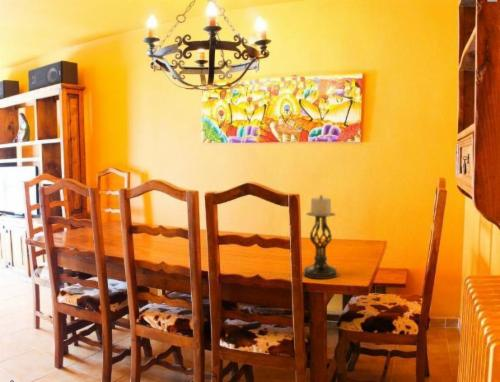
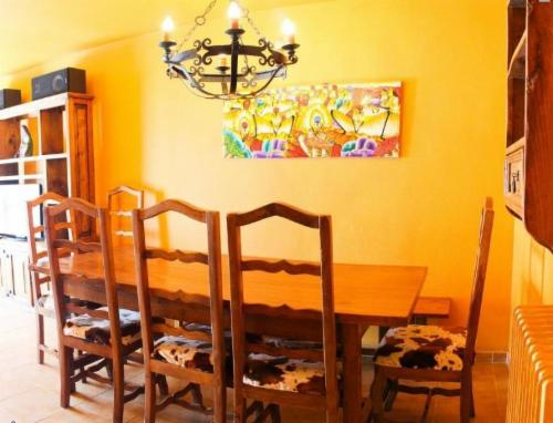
- candle holder [302,194,339,280]
